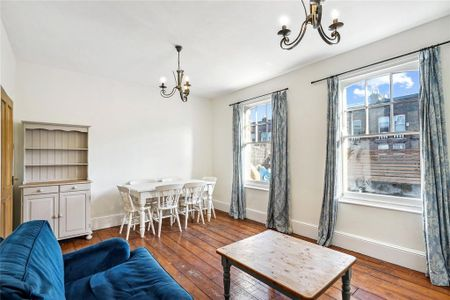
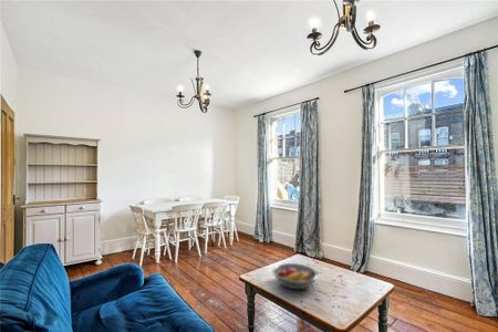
+ fruit bowl [271,262,319,290]
